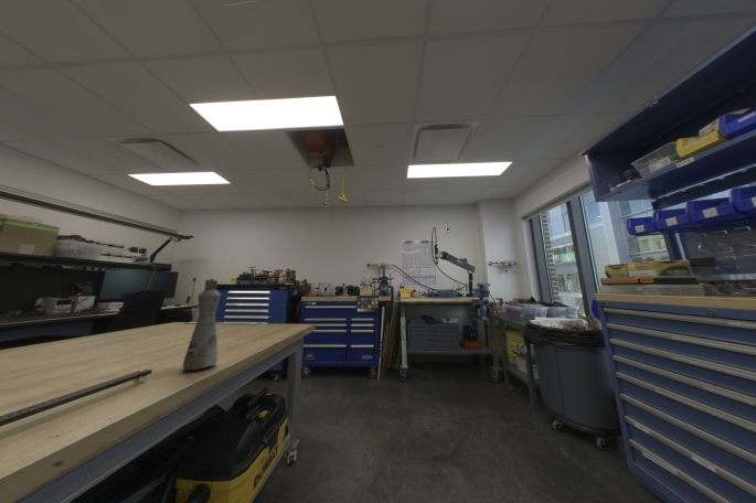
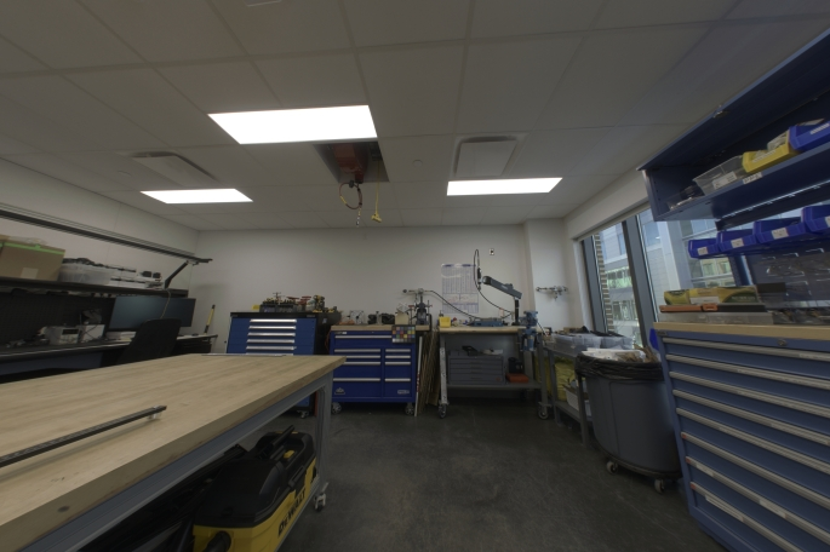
- bottle [182,277,222,372]
